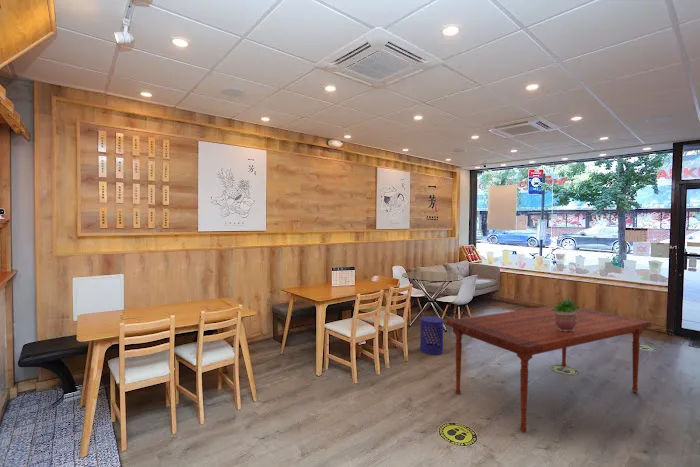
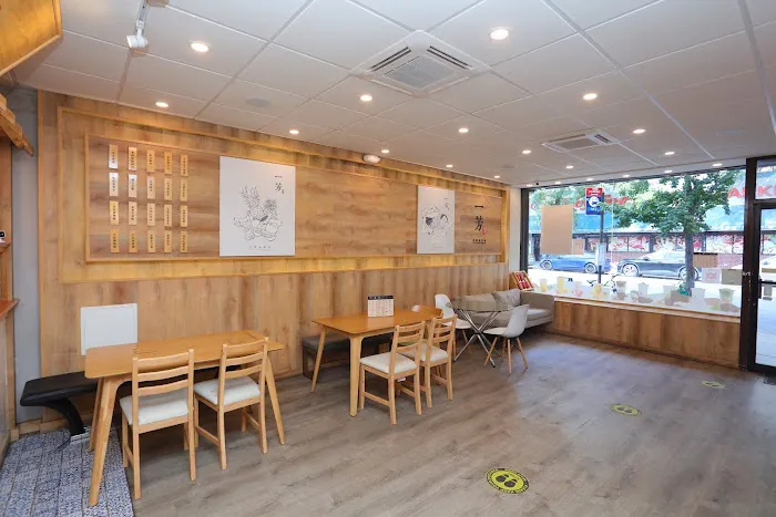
- dining table [445,305,652,433]
- waste bin [419,315,445,356]
- potted plant [549,295,582,331]
